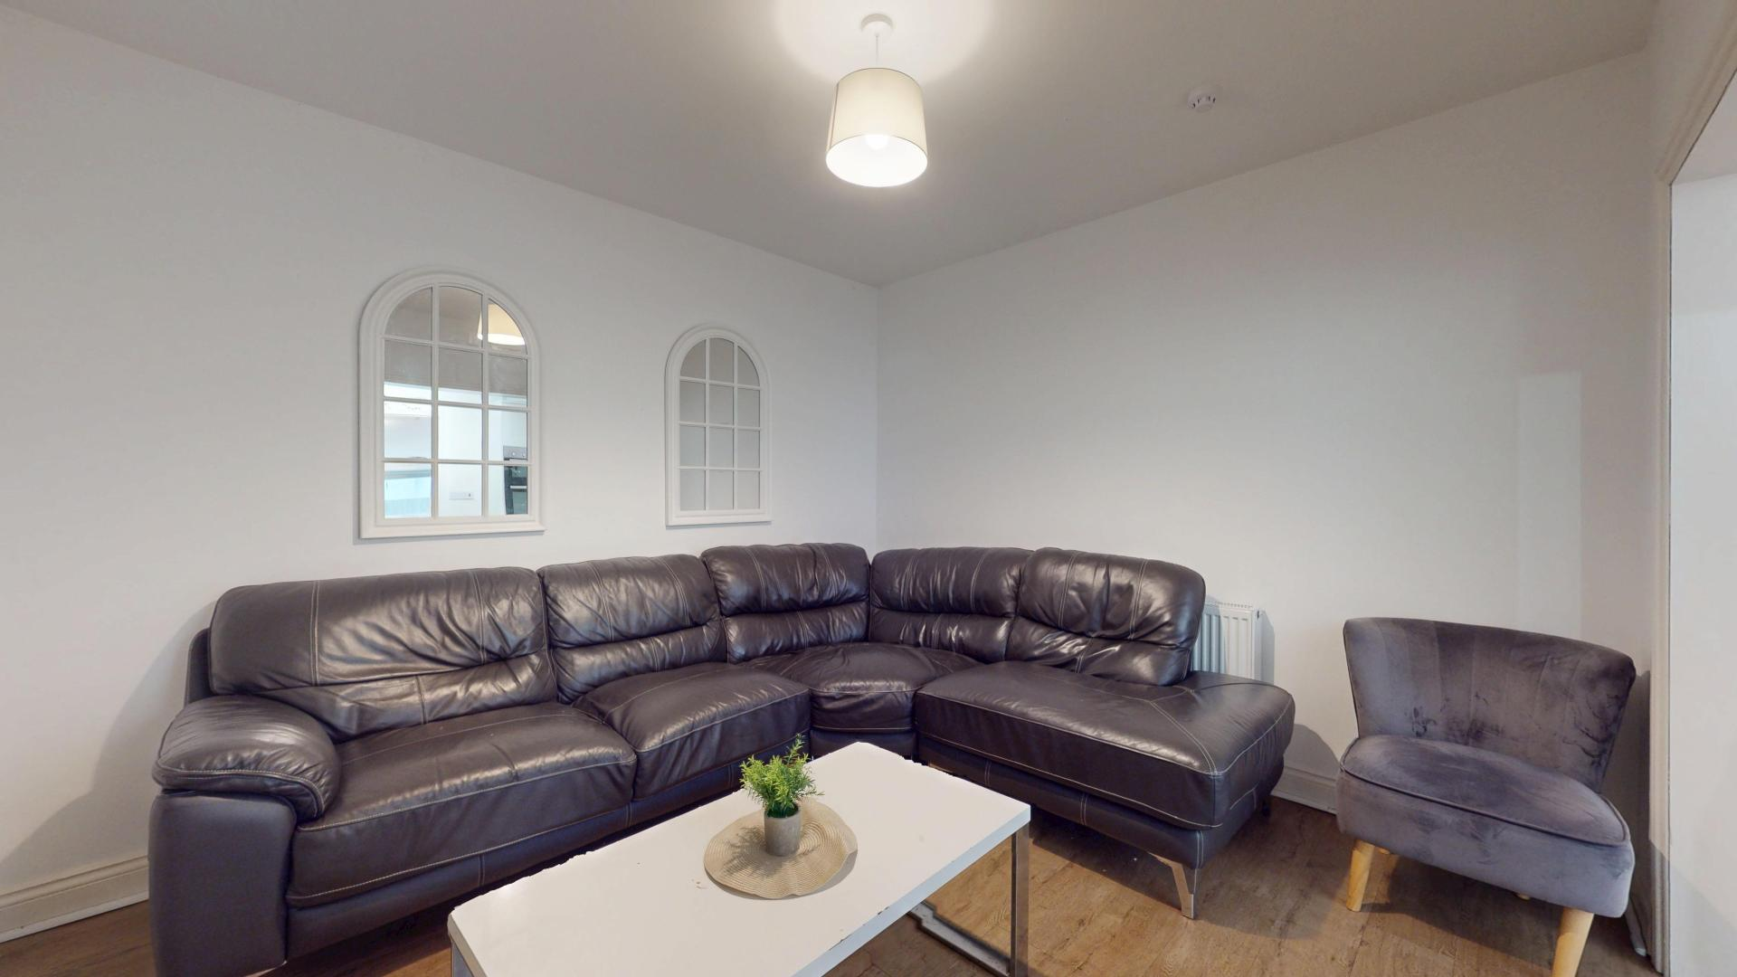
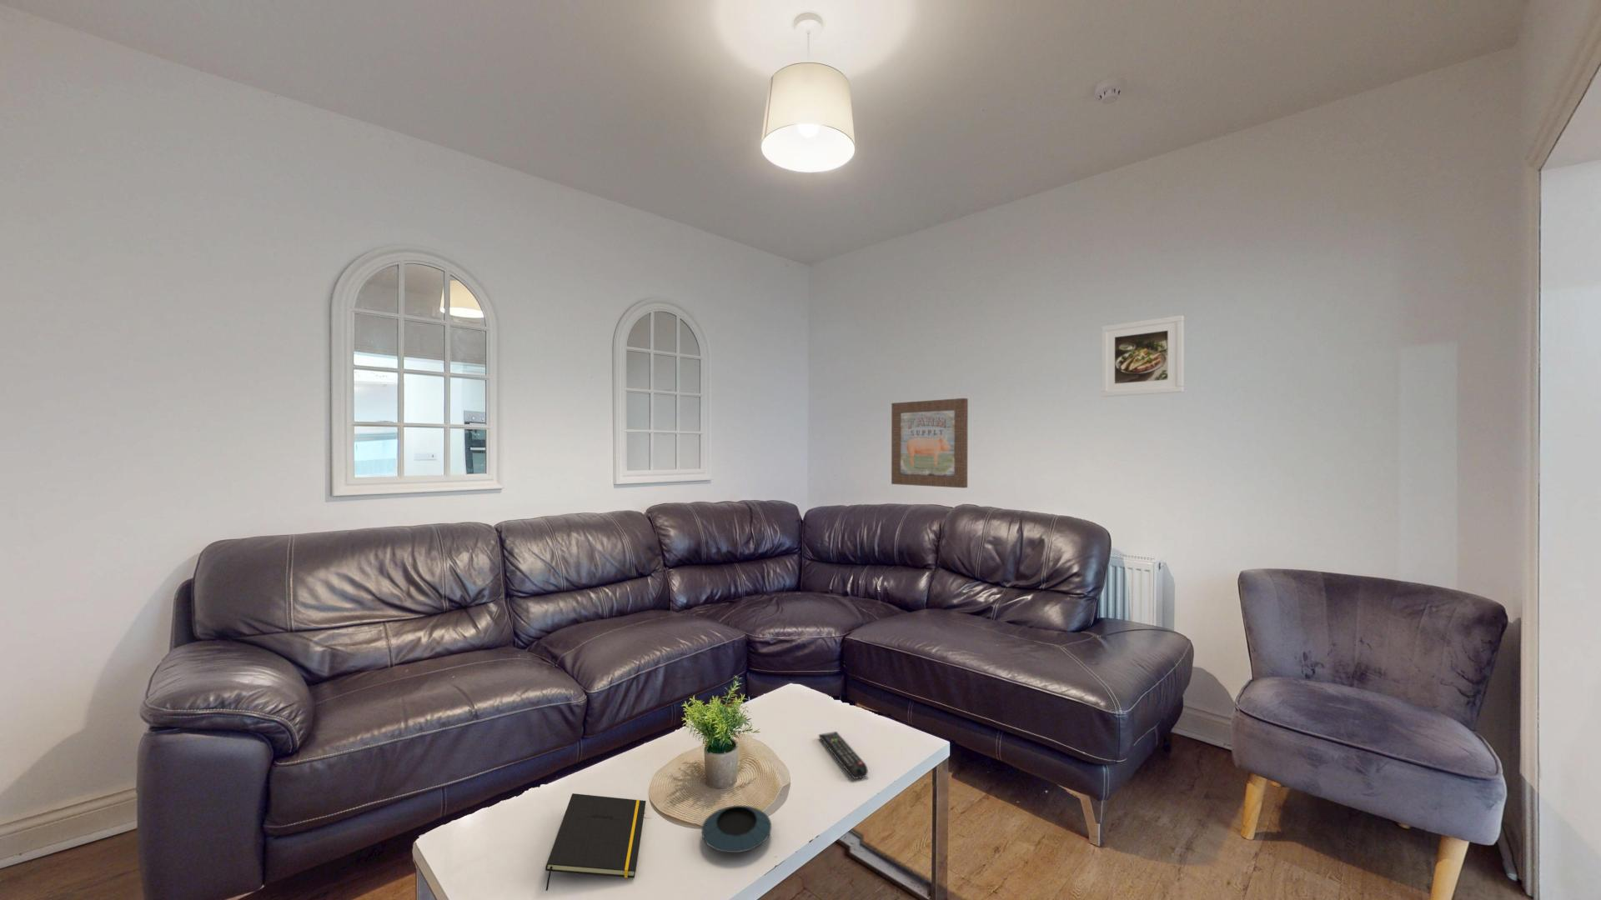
+ remote control [818,731,869,780]
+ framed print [1101,314,1185,398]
+ notepad [544,792,647,891]
+ saucer [700,805,772,854]
+ wall art [891,398,969,489]
